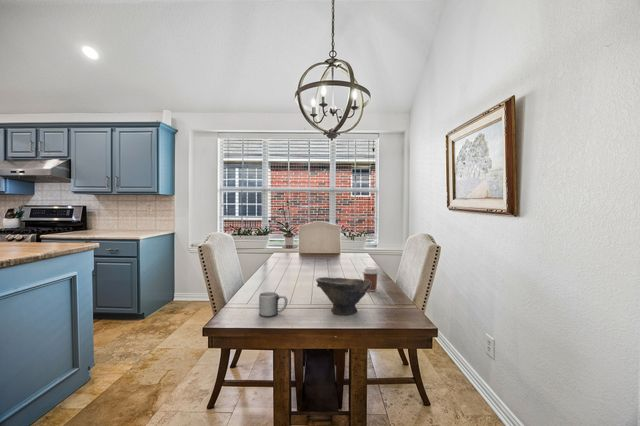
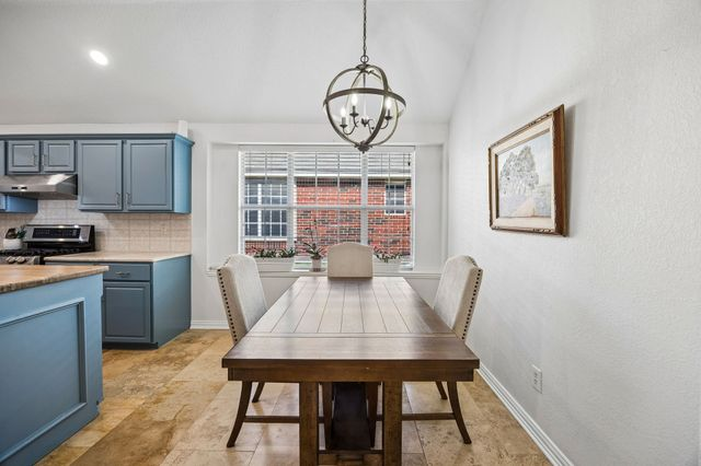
- mug [258,291,288,318]
- coffee cup [361,266,380,292]
- bowl [315,276,371,315]
